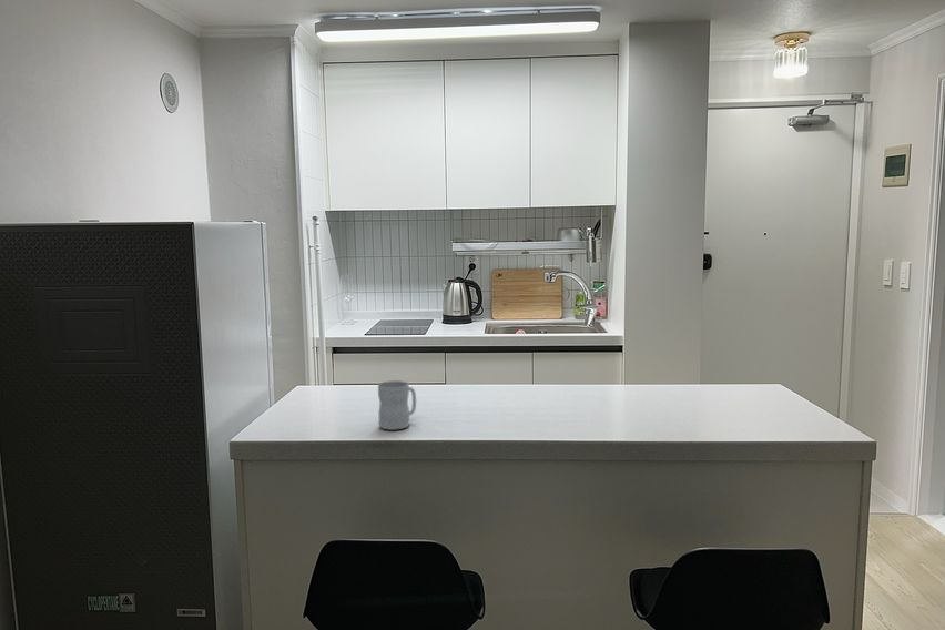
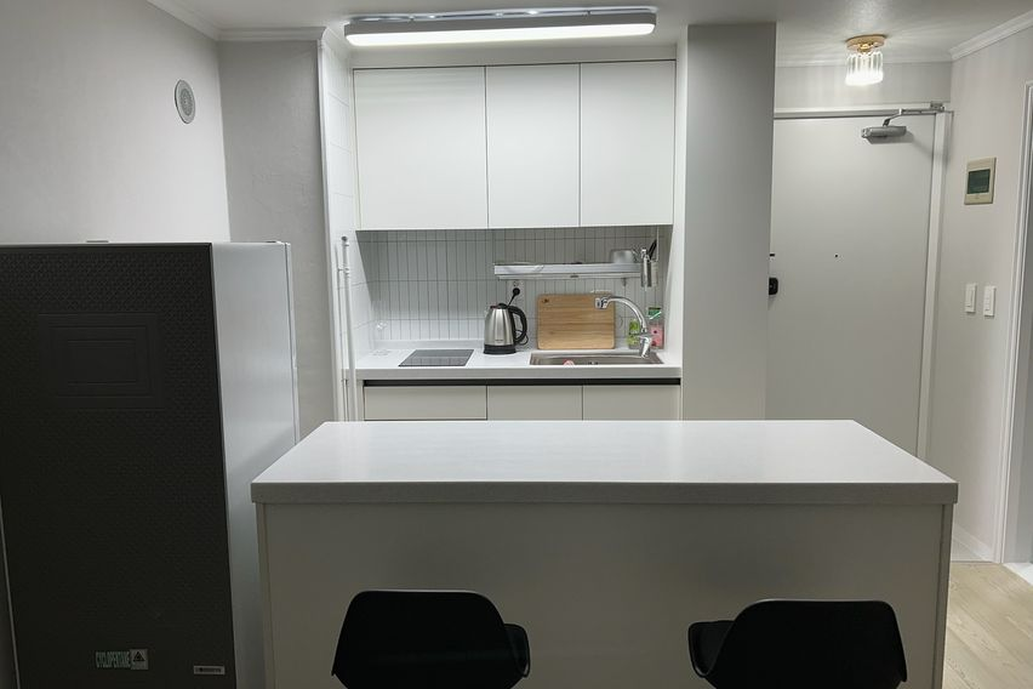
- mug [377,379,417,431]
